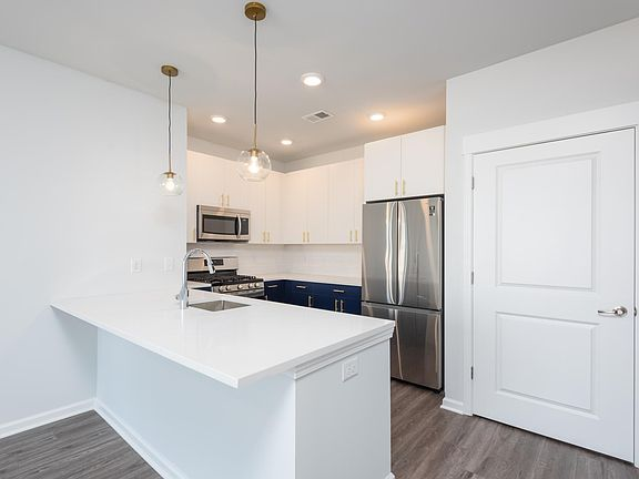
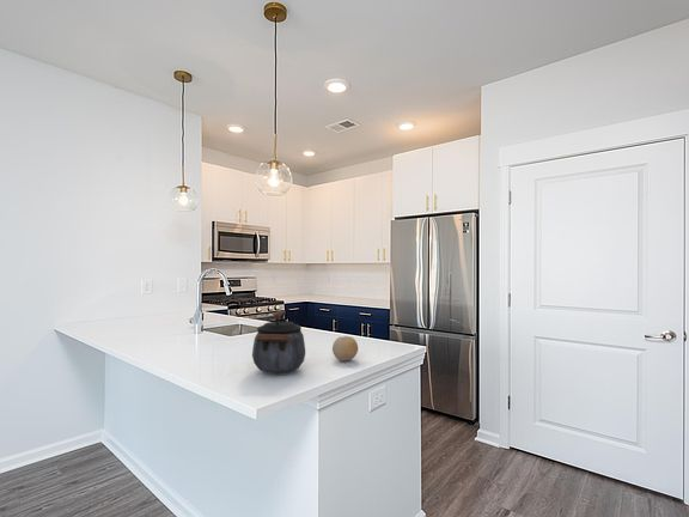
+ fruit [331,335,359,361]
+ kettle [251,310,306,375]
